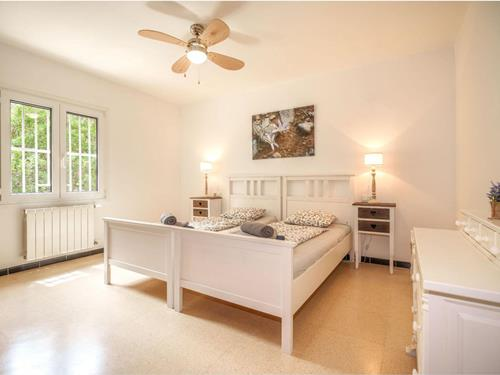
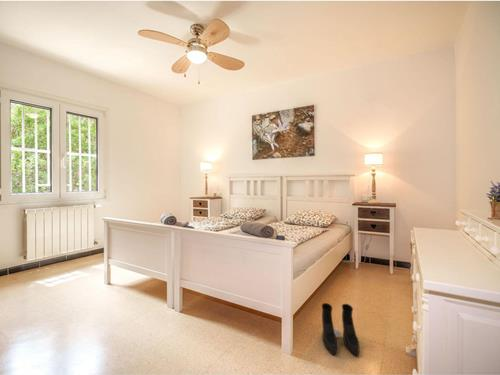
+ boots [321,302,360,357]
